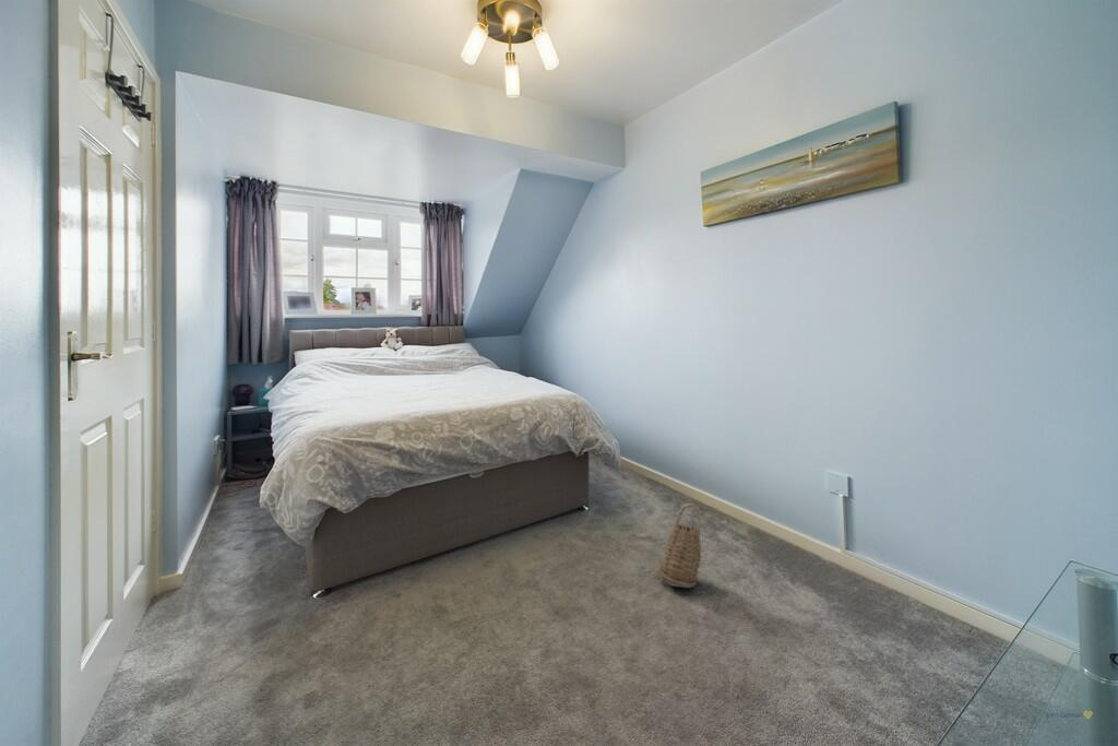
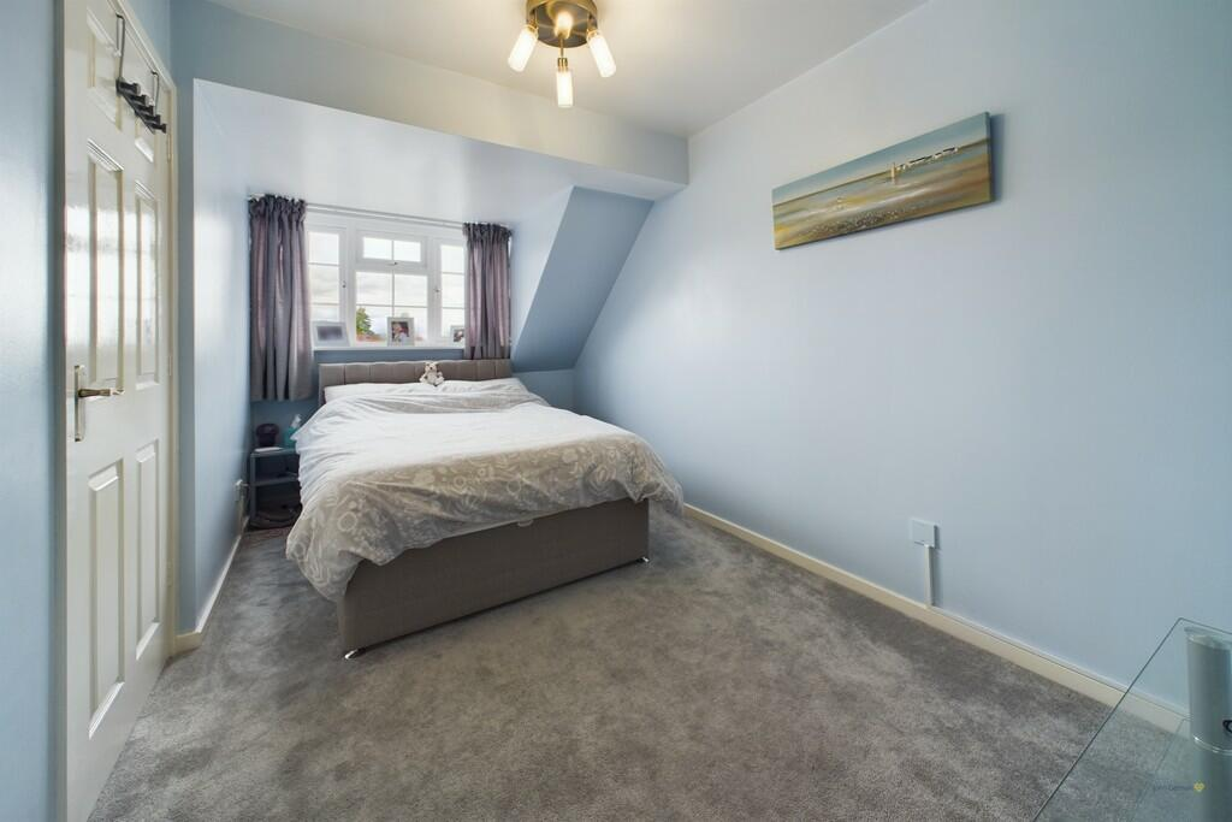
- basket [658,502,702,589]
